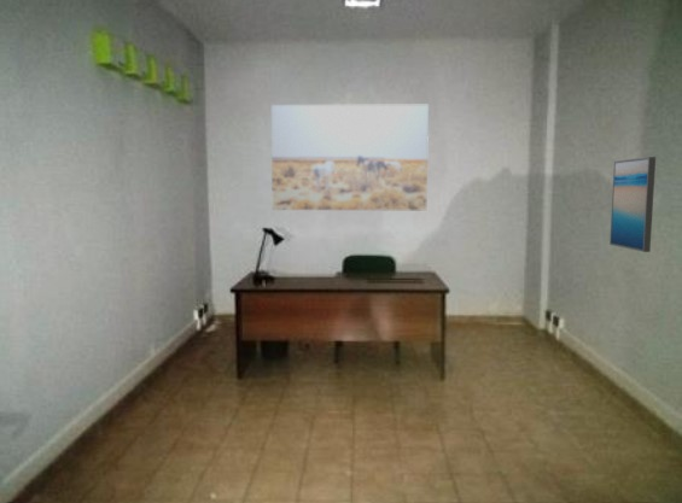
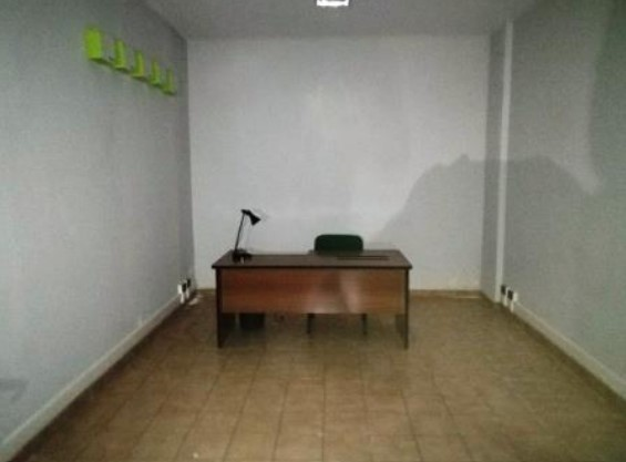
- wall art [608,156,657,253]
- wall art [270,104,430,211]
